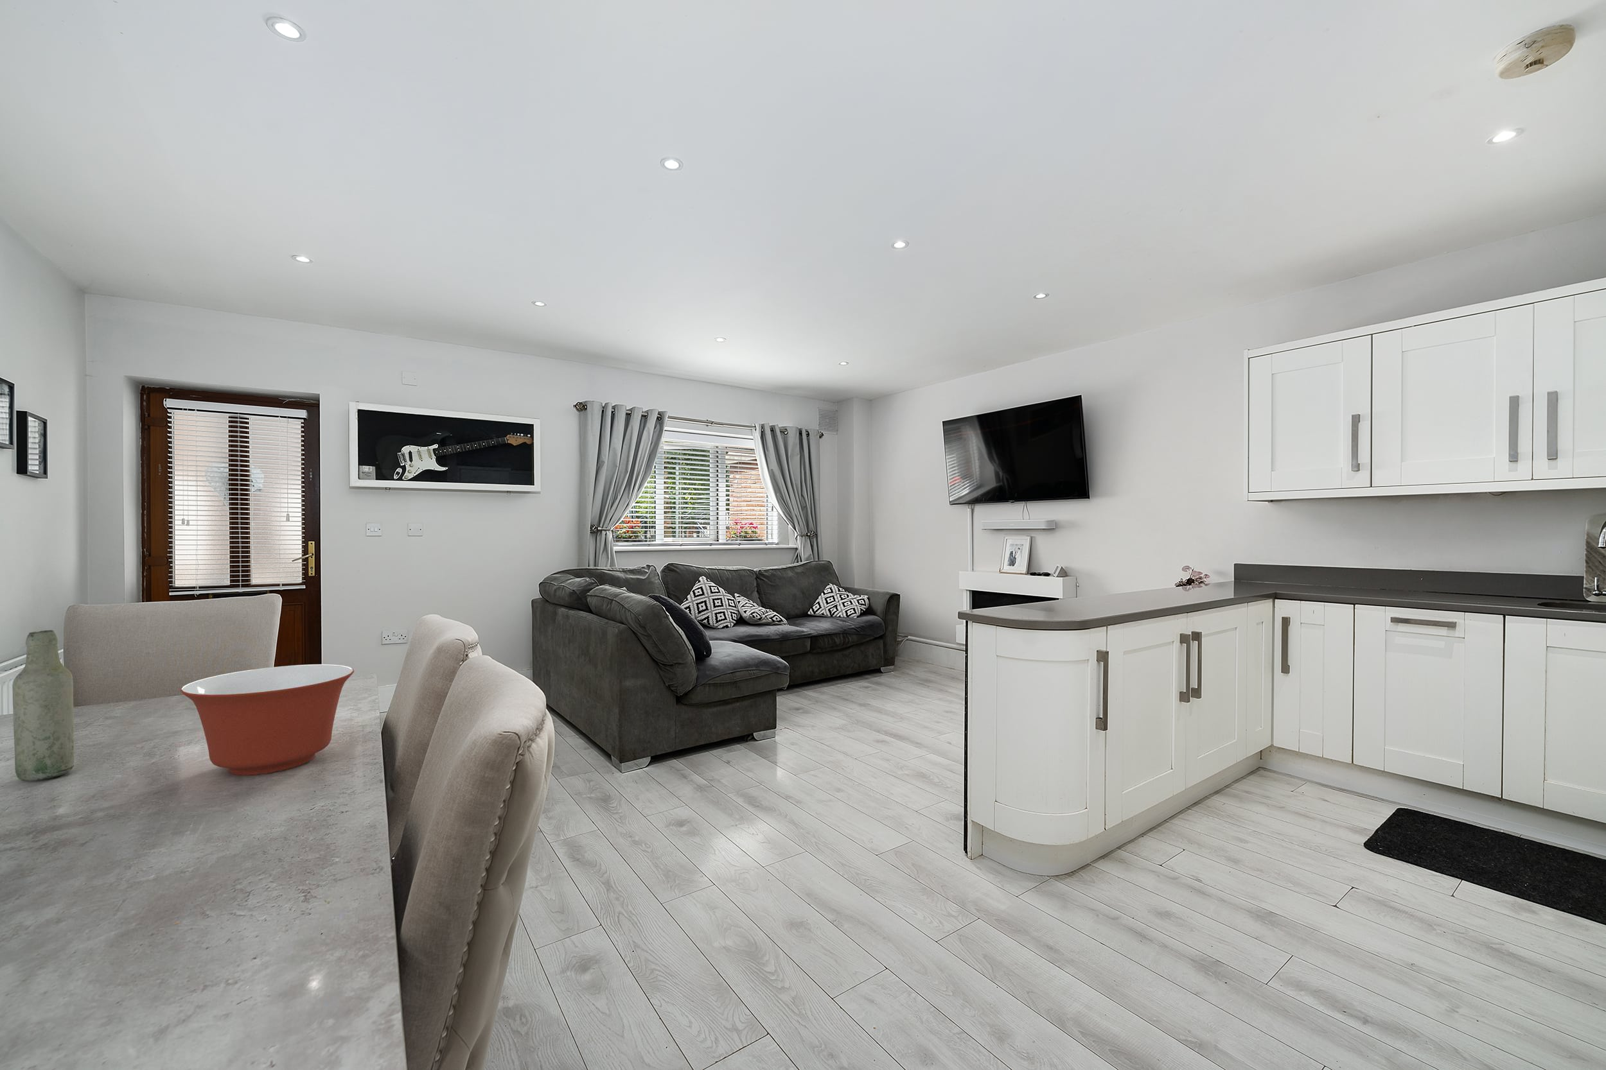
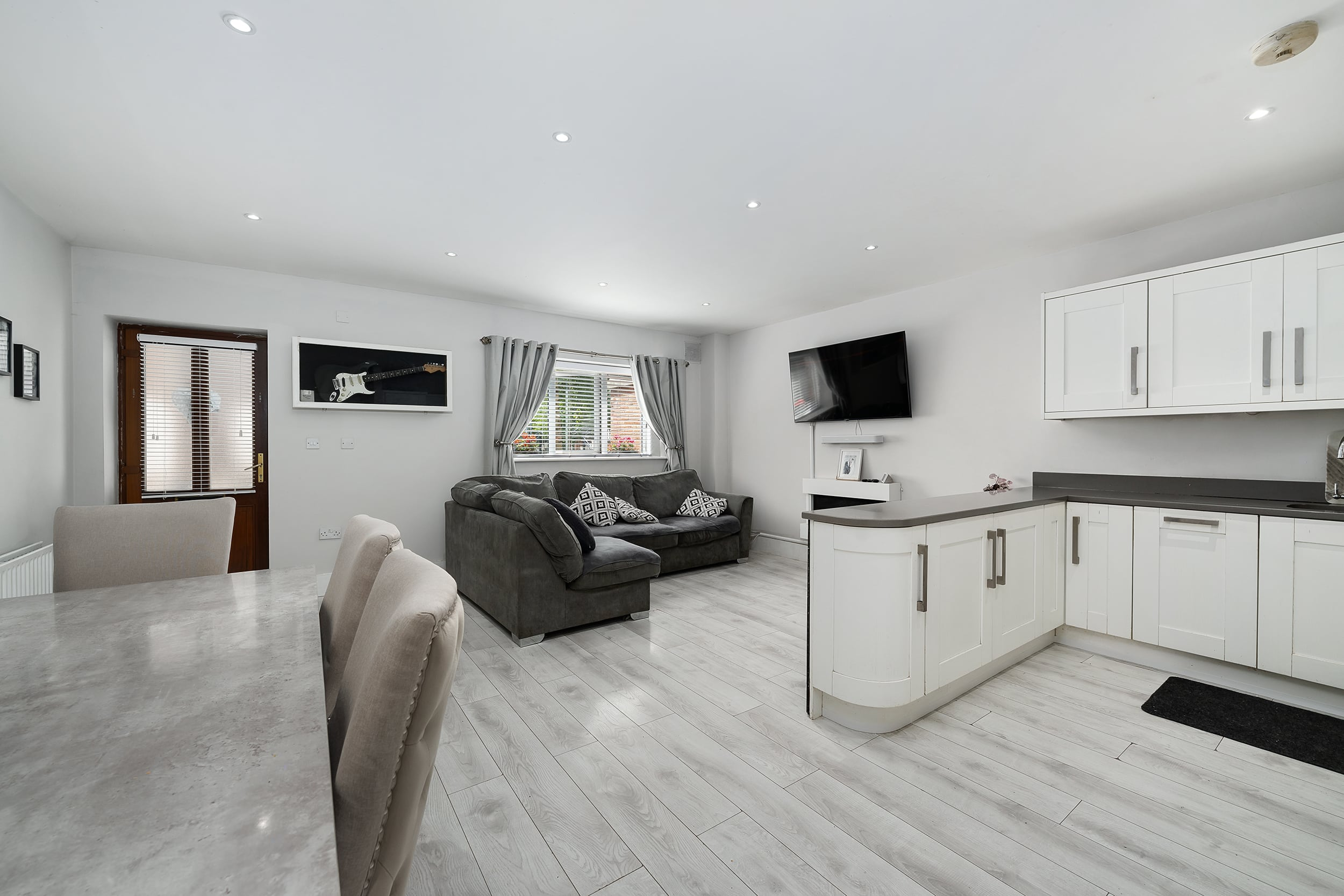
- mixing bowl [180,664,355,776]
- bottle [12,629,74,782]
